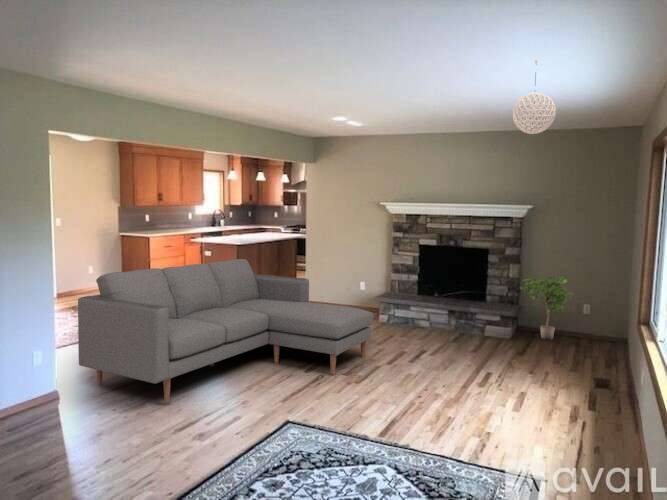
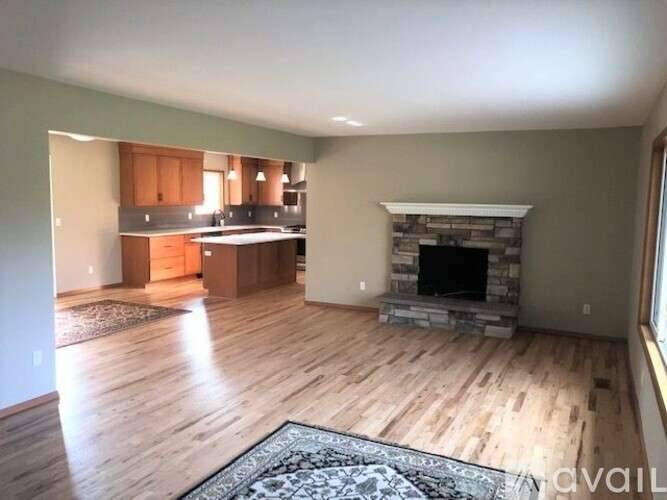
- pendant light [512,59,557,135]
- sofa [77,258,374,403]
- potted plant [519,275,575,341]
